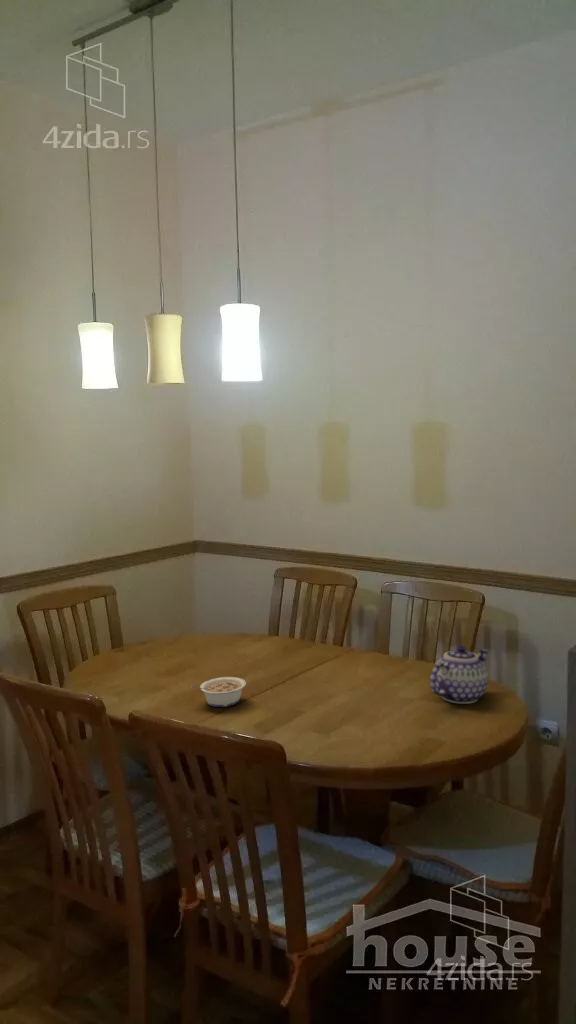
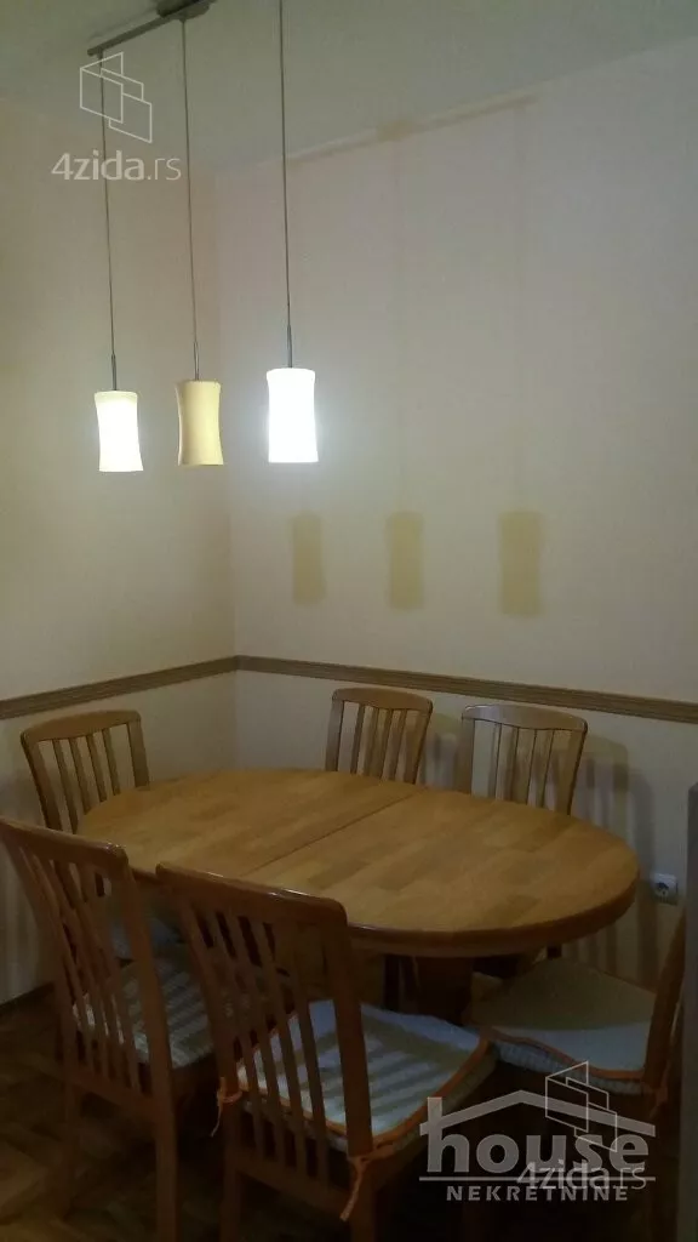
- legume [190,676,247,708]
- teapot [429,644,490,705]
